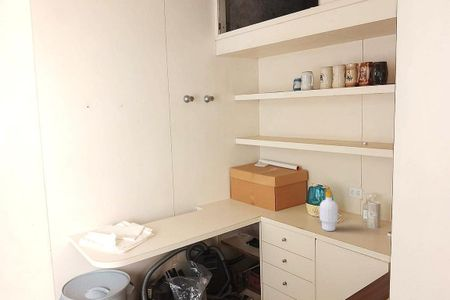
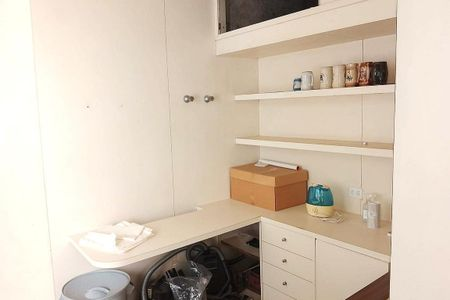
- soap bottle [319,188,339,232]
